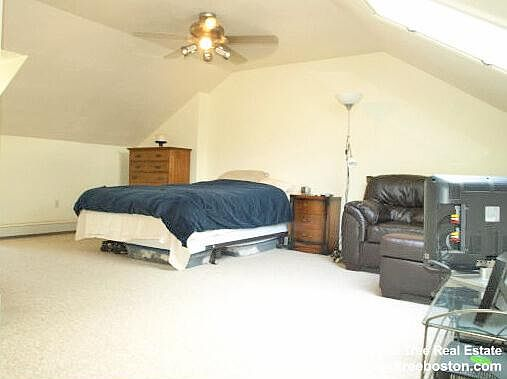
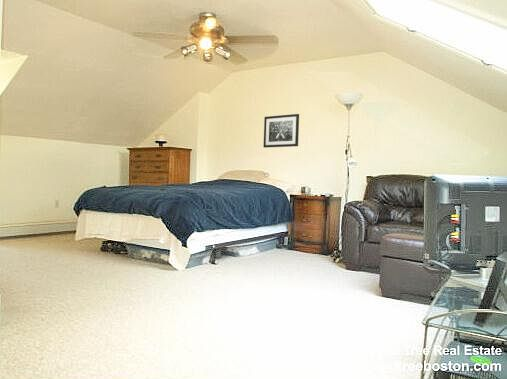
+ wall art [263,113,300,149]
